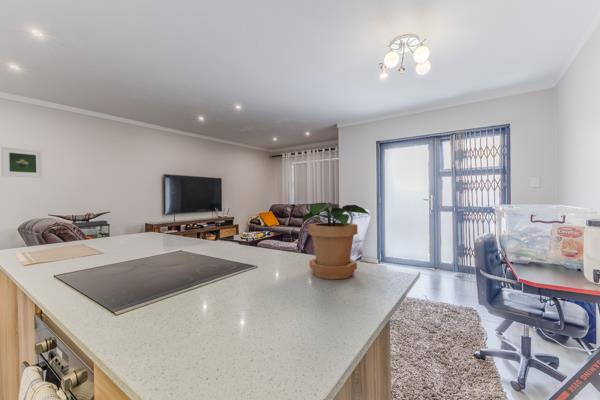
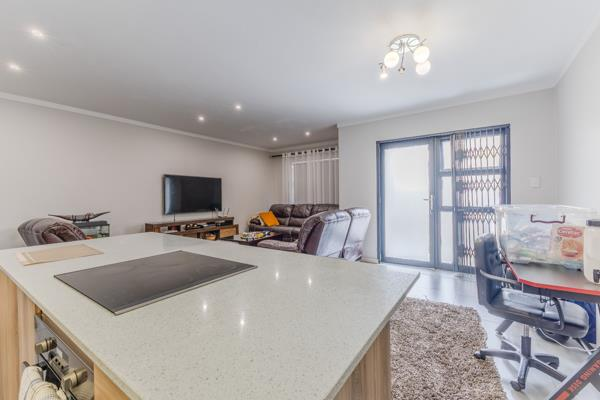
- potted plant [301,201,372,280]
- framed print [0,146,44,179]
